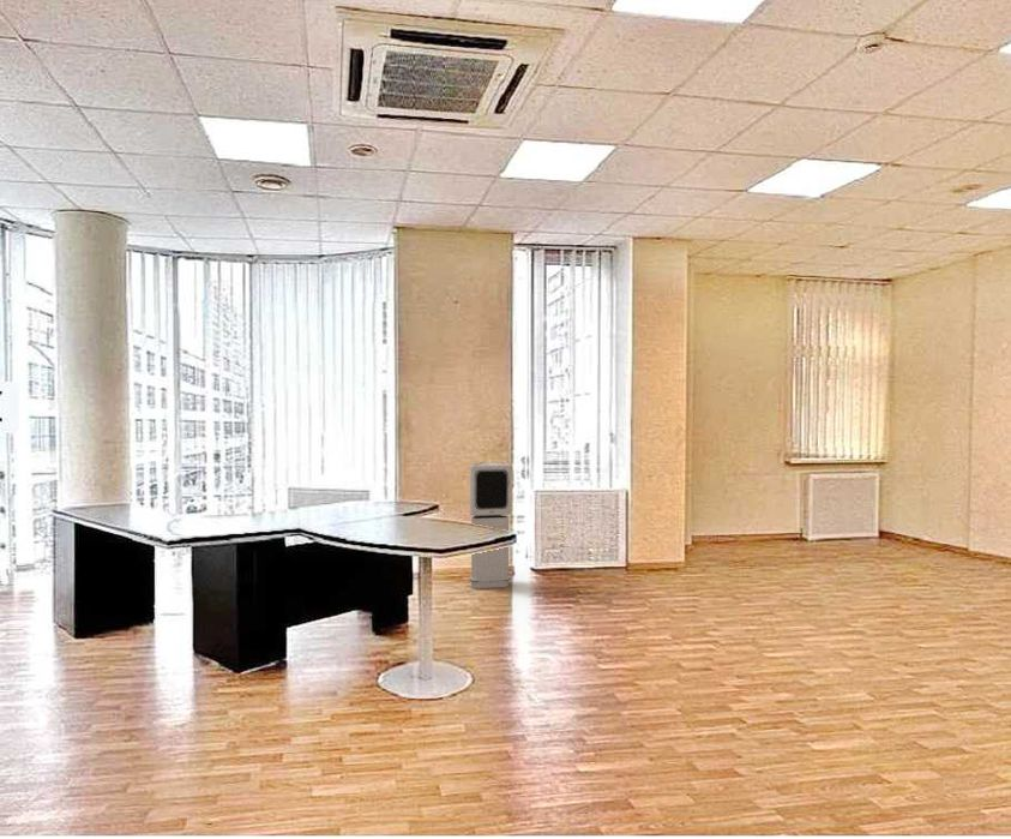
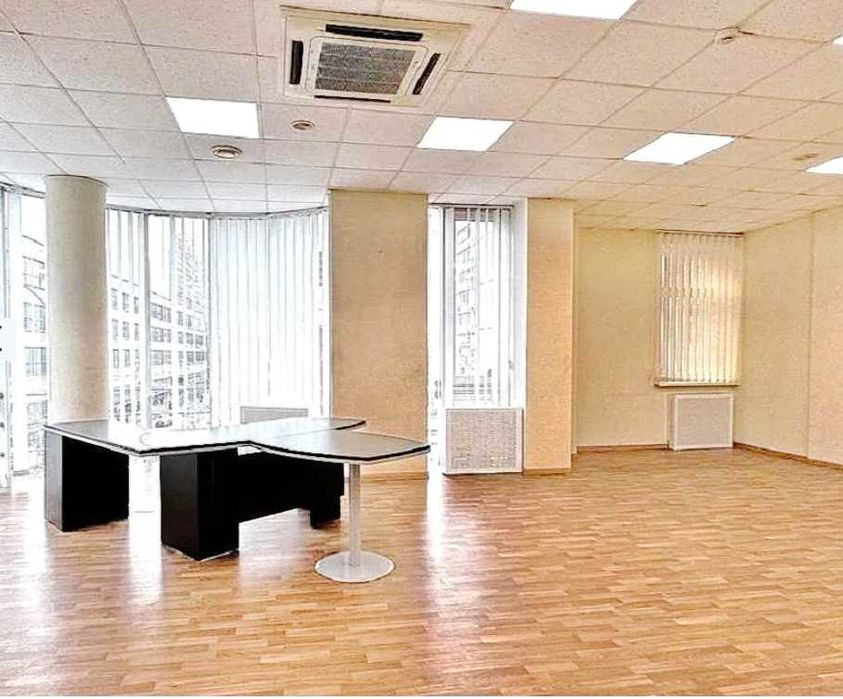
- air purifier [468,461,512,589]
